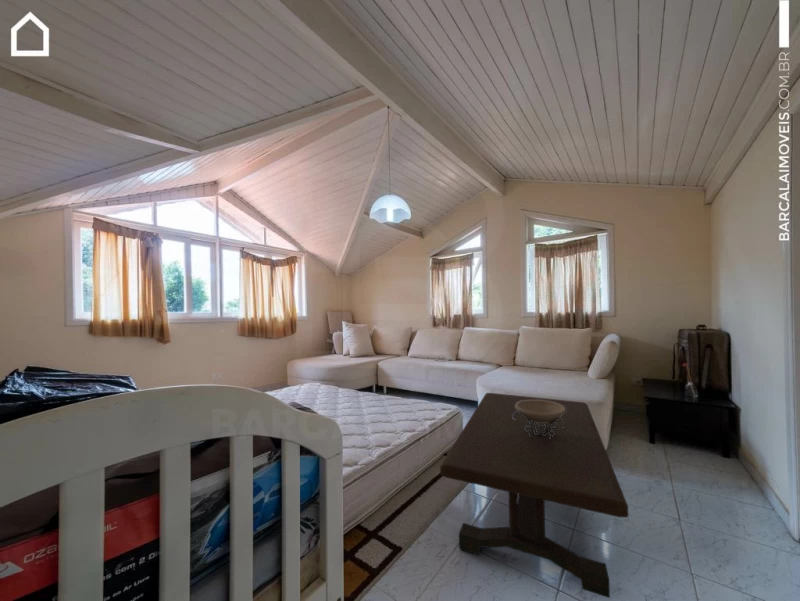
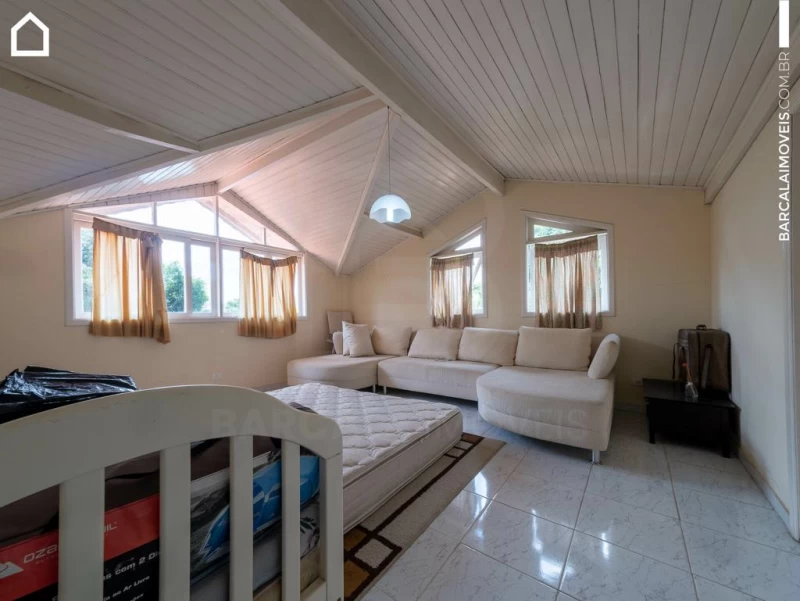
- coffee table [439,392,629,599]
- decorative bowl [512,400,567,439]
